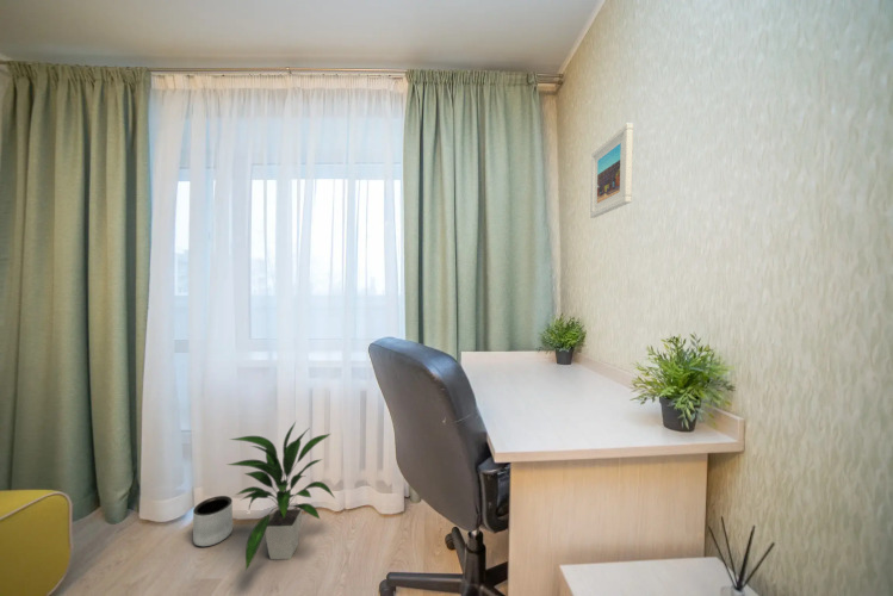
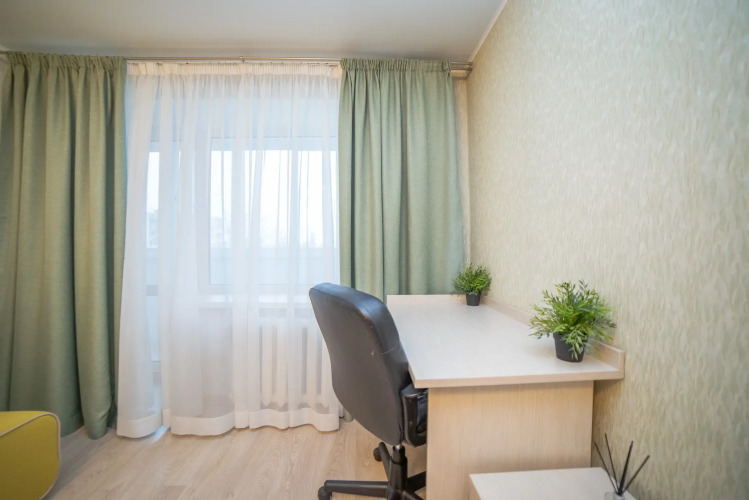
- planter [192,495,234,547]
- indoor plant [225,418,337,571]
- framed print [589,122,634,219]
